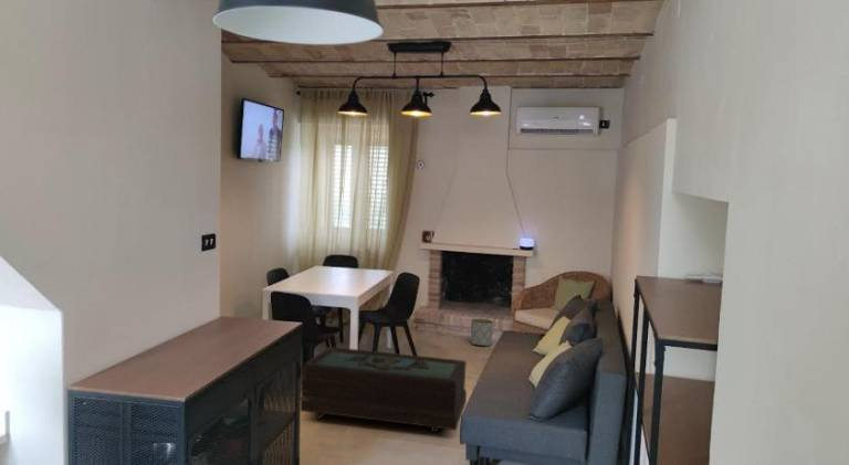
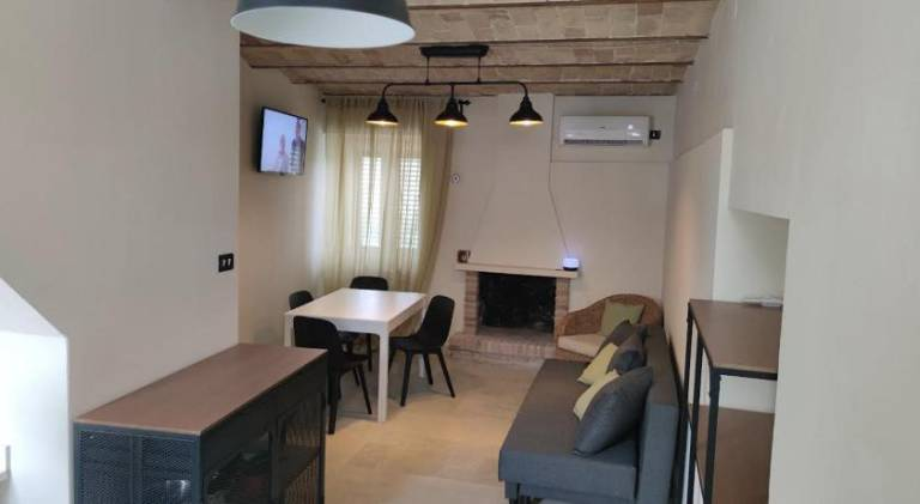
- coffee table [300,346,468,433]
- planter [470,318,494,348]
